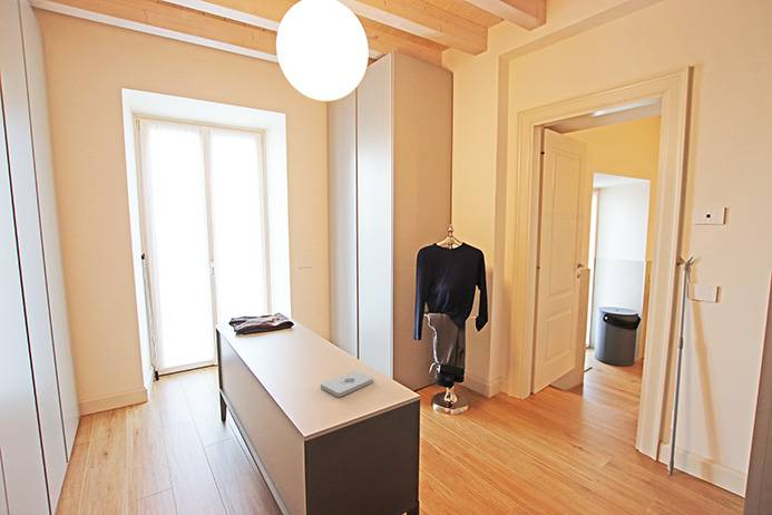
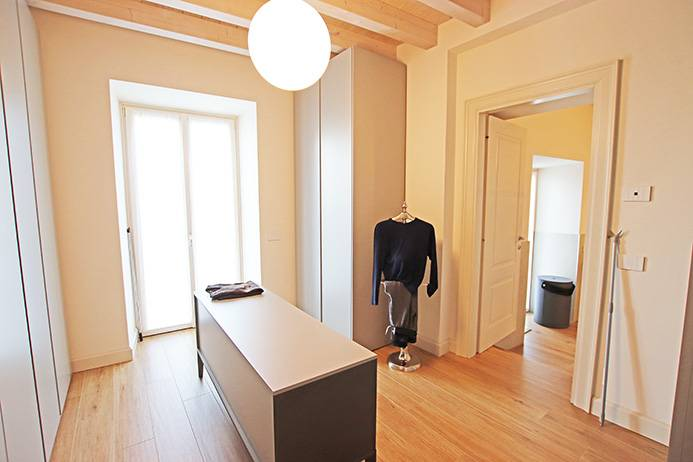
- notepad [320,369,374,398]
